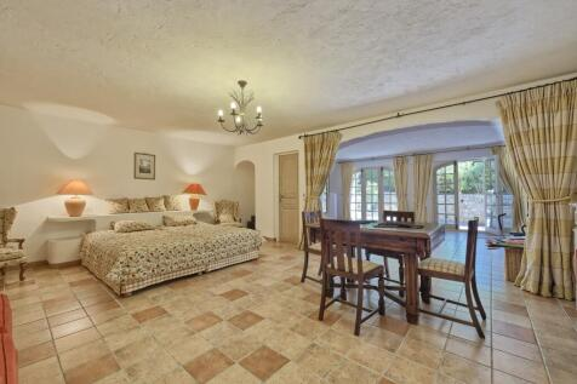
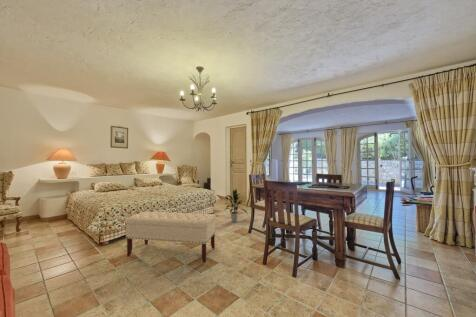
+ bench [125,210,217,263]
+ indoor plant [224,188,249,223]
